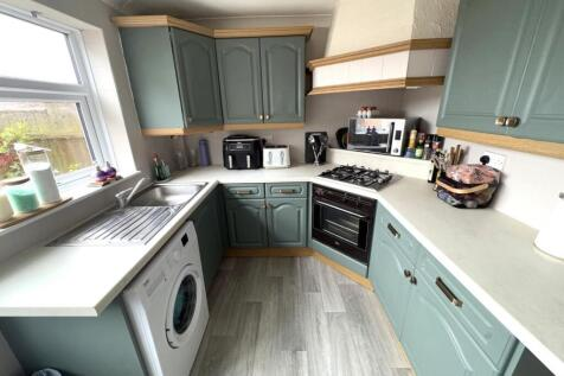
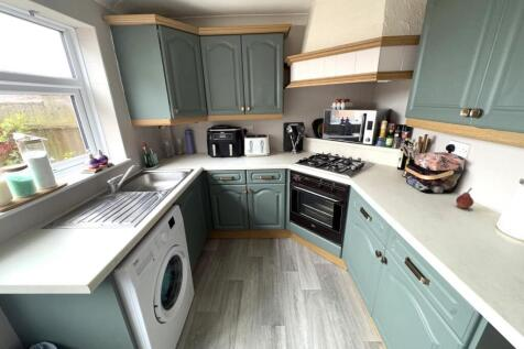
+ fruit [455,187,474,209]
